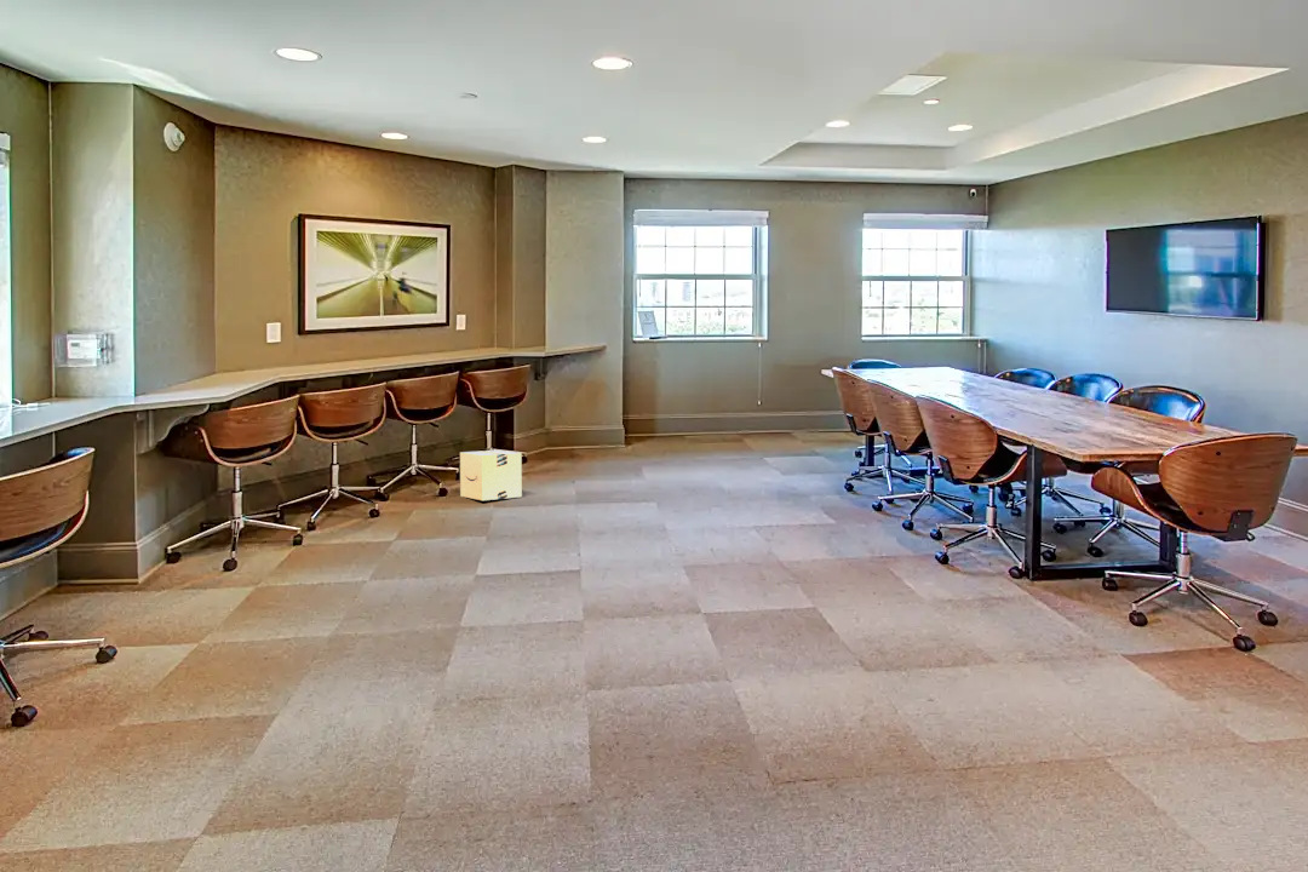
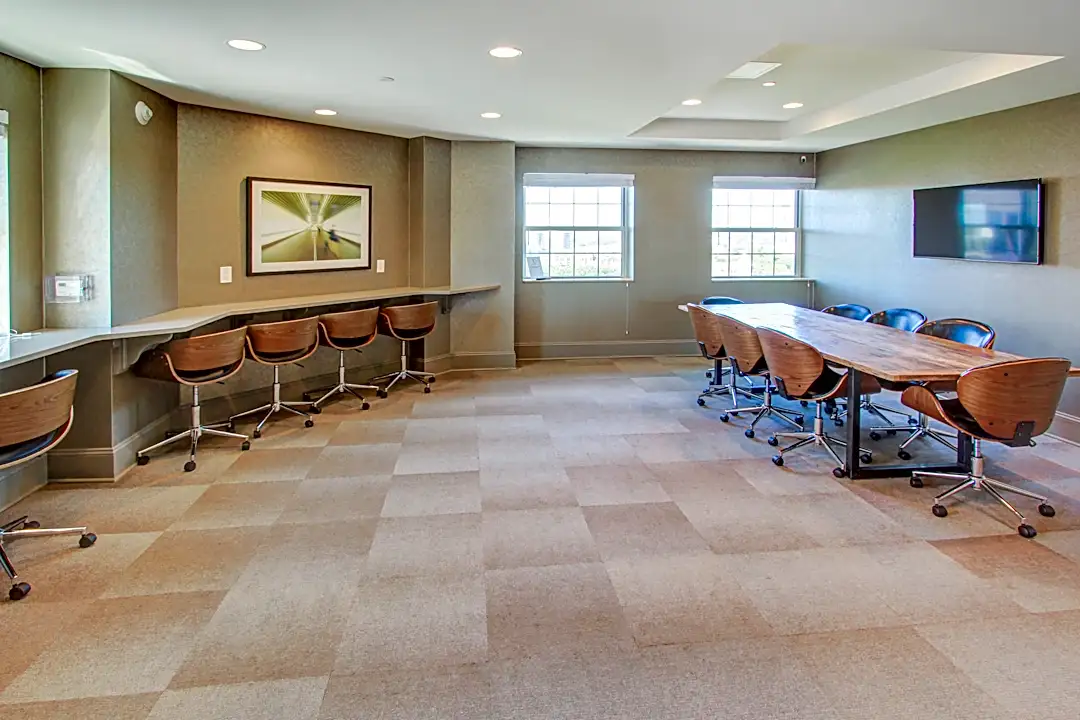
- cardboard box [459,449,523,501]
